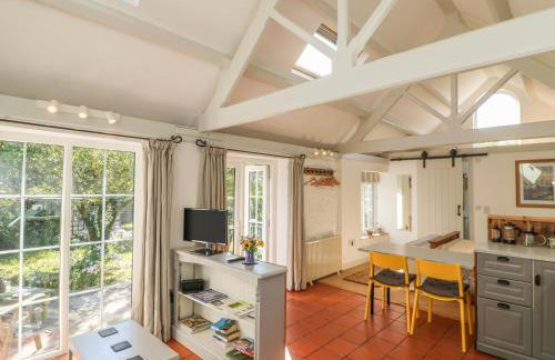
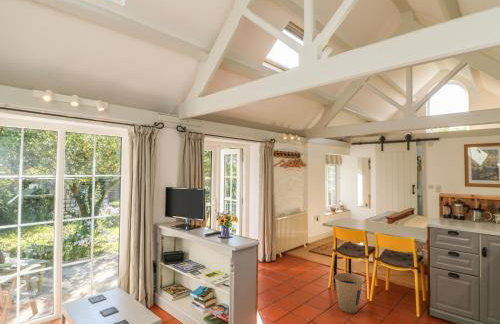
+ trash can [334,272,364,314]
